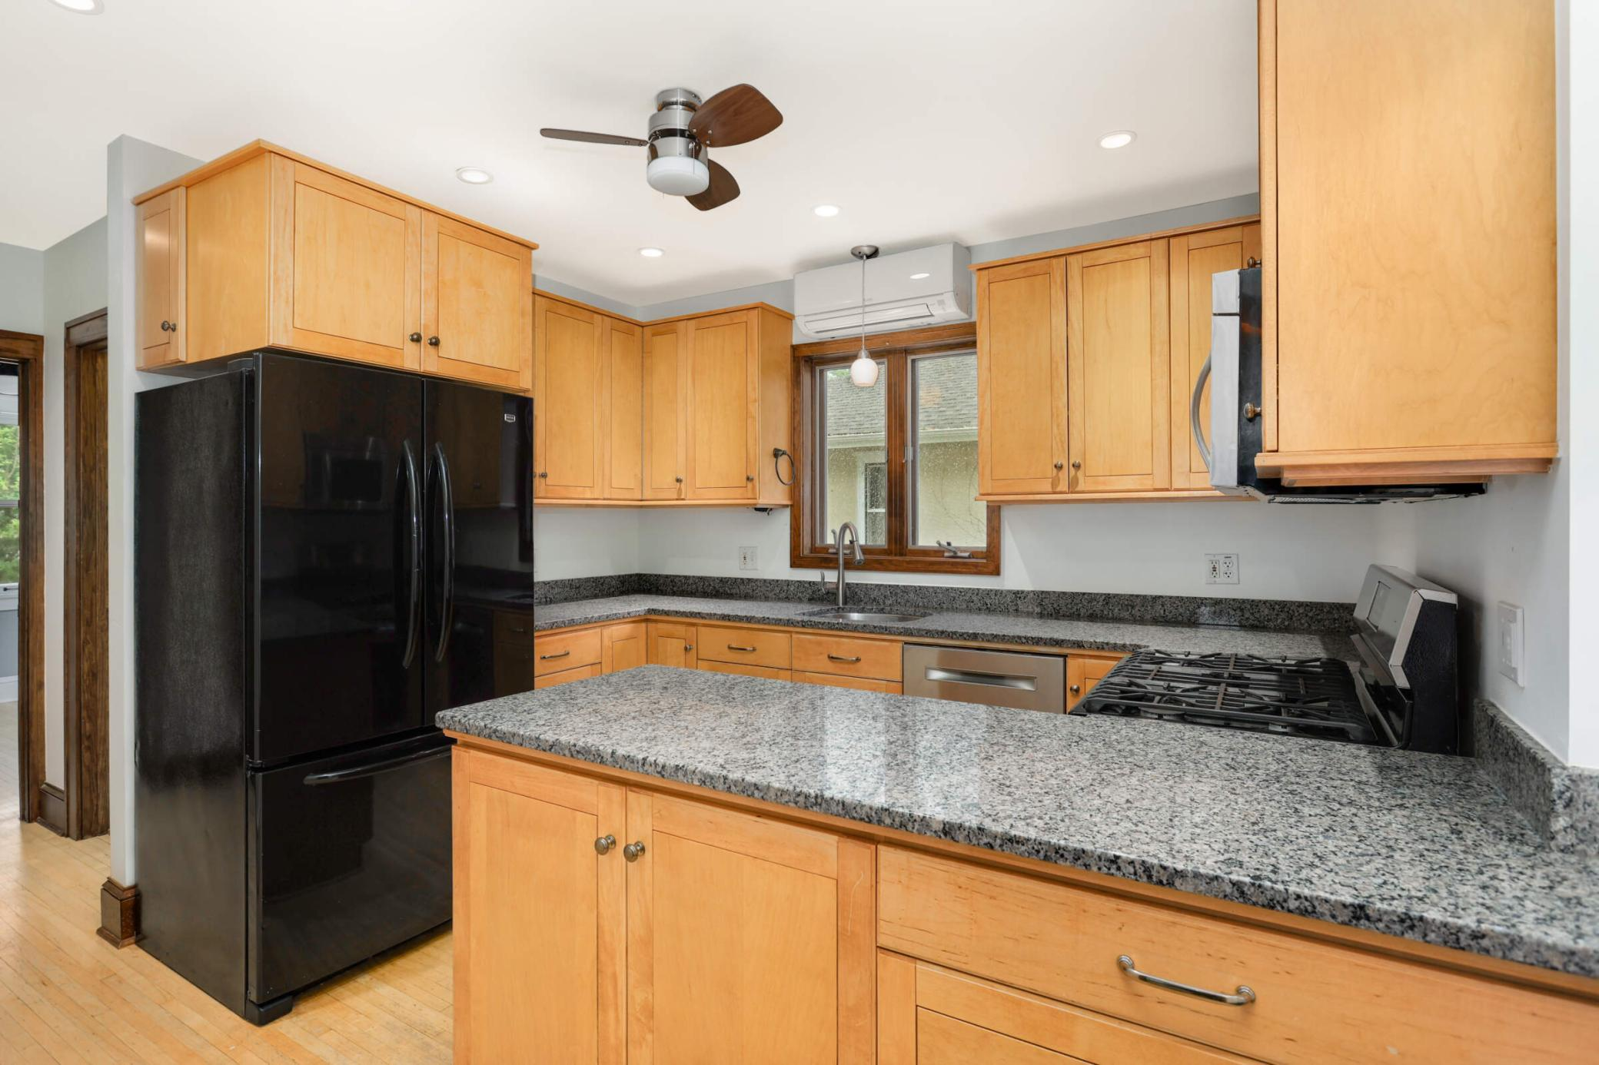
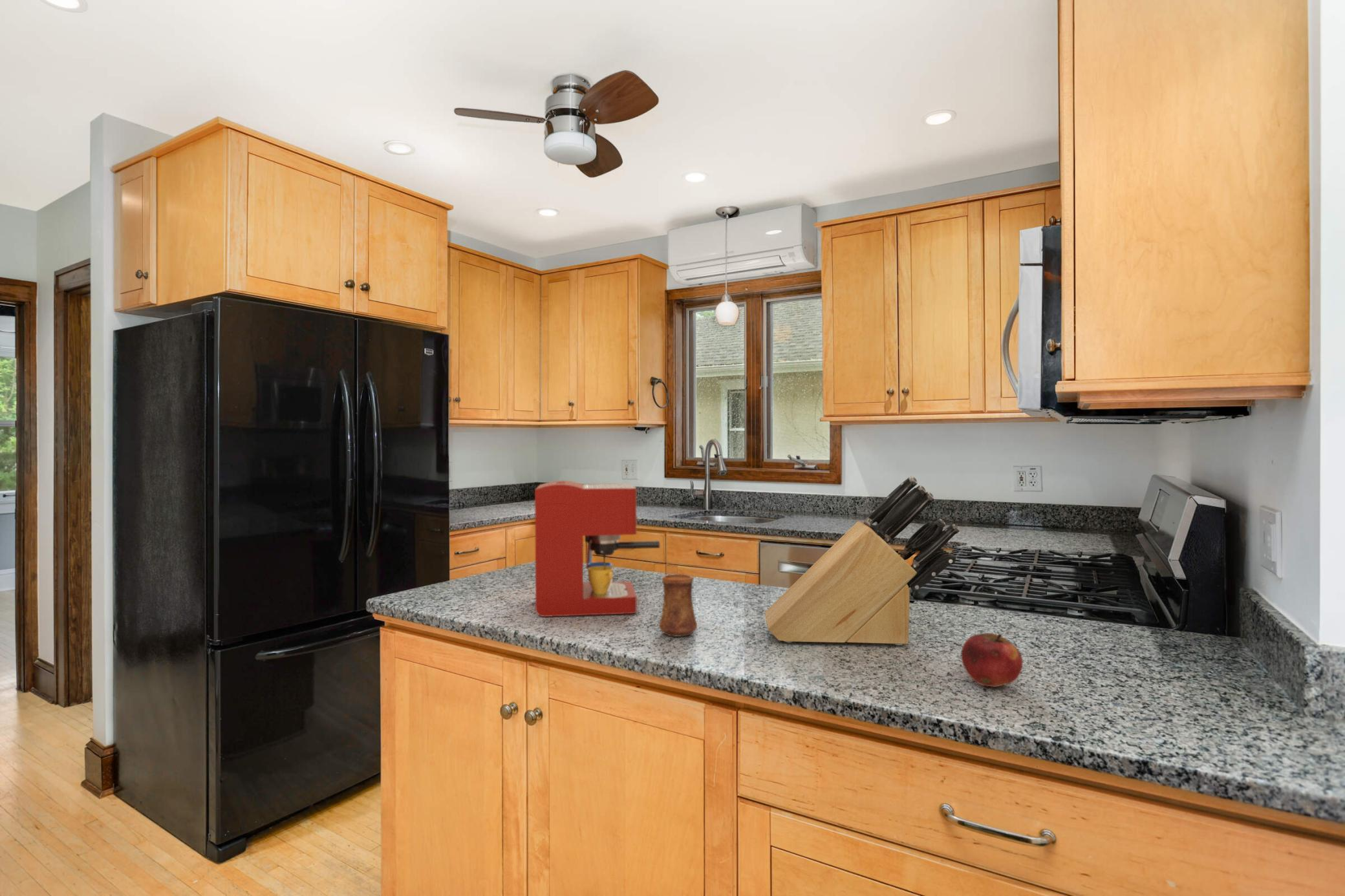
+ knife block [764,475,960,646]
+ cup [658,573,698,637]
+ coffee maker [534,480,660,617]
+ fruit [960,632,1024,688]
